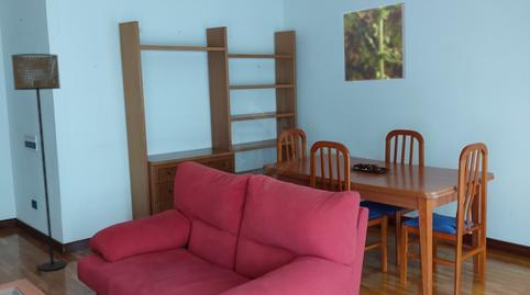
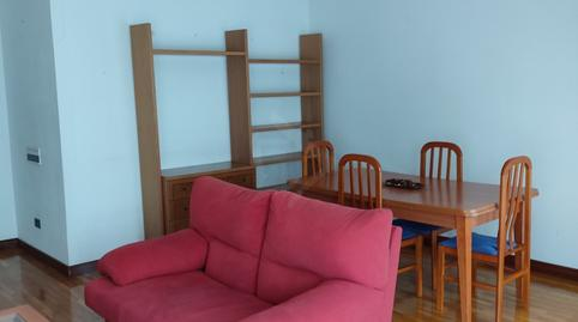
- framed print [342,1,407,83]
- floor lamp [10,53,68,272]
